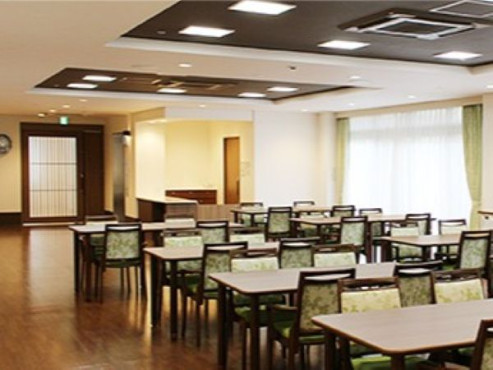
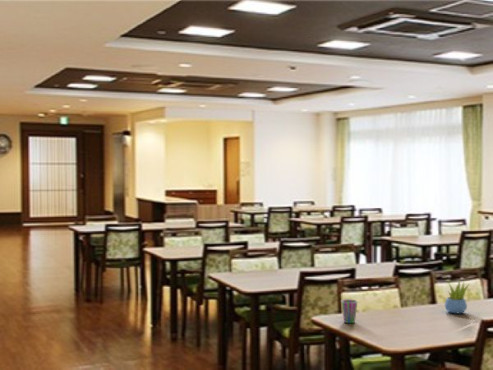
+ succulent plant [444,278,470,314]
+ cup [340,298,358,324]
